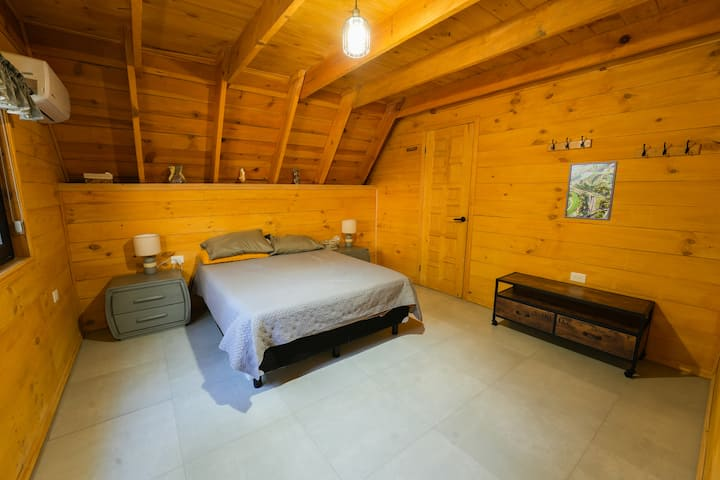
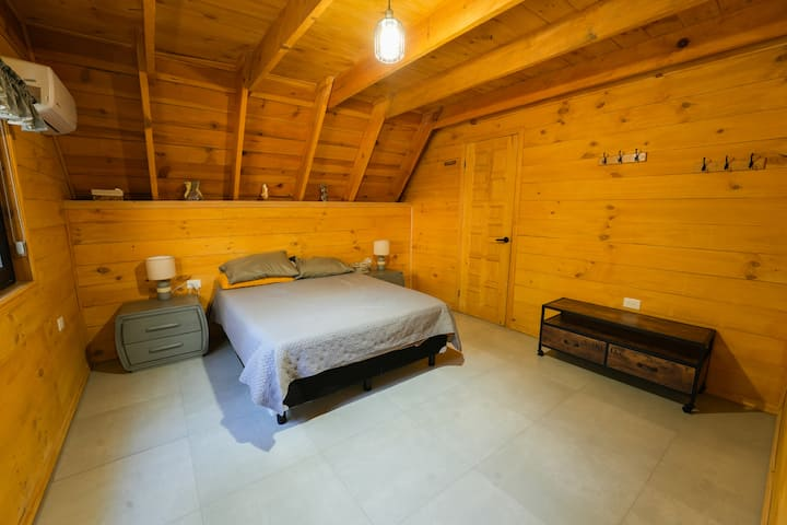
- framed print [564,160,619,222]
